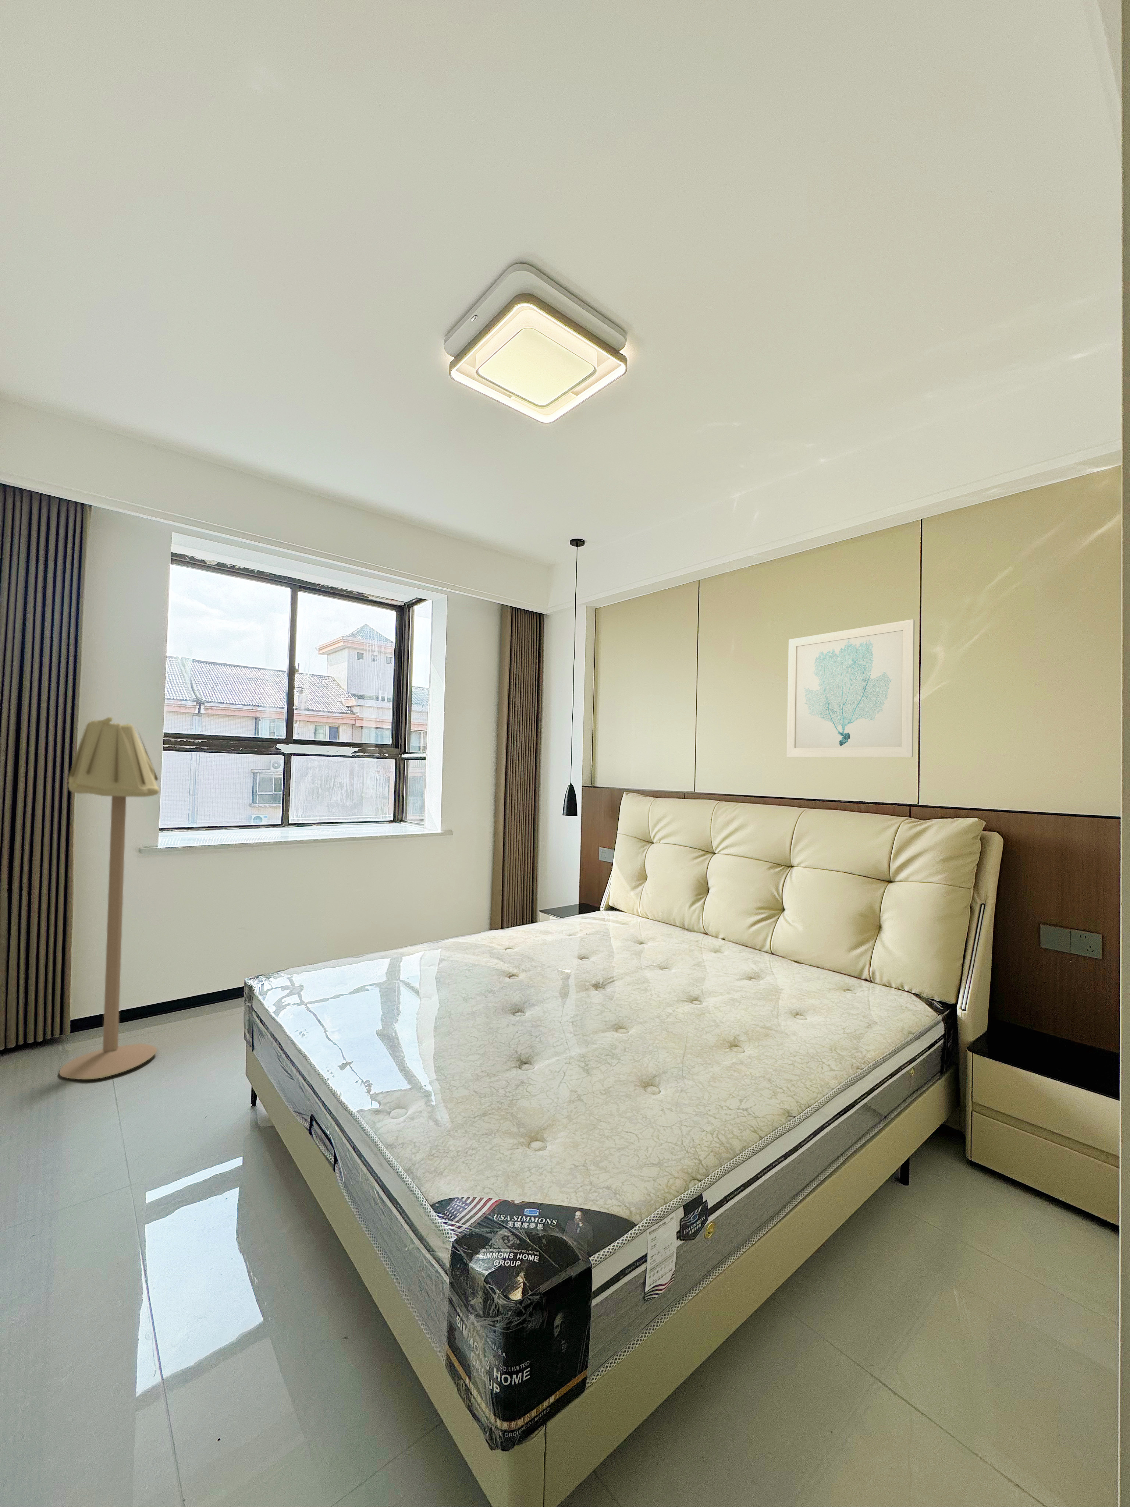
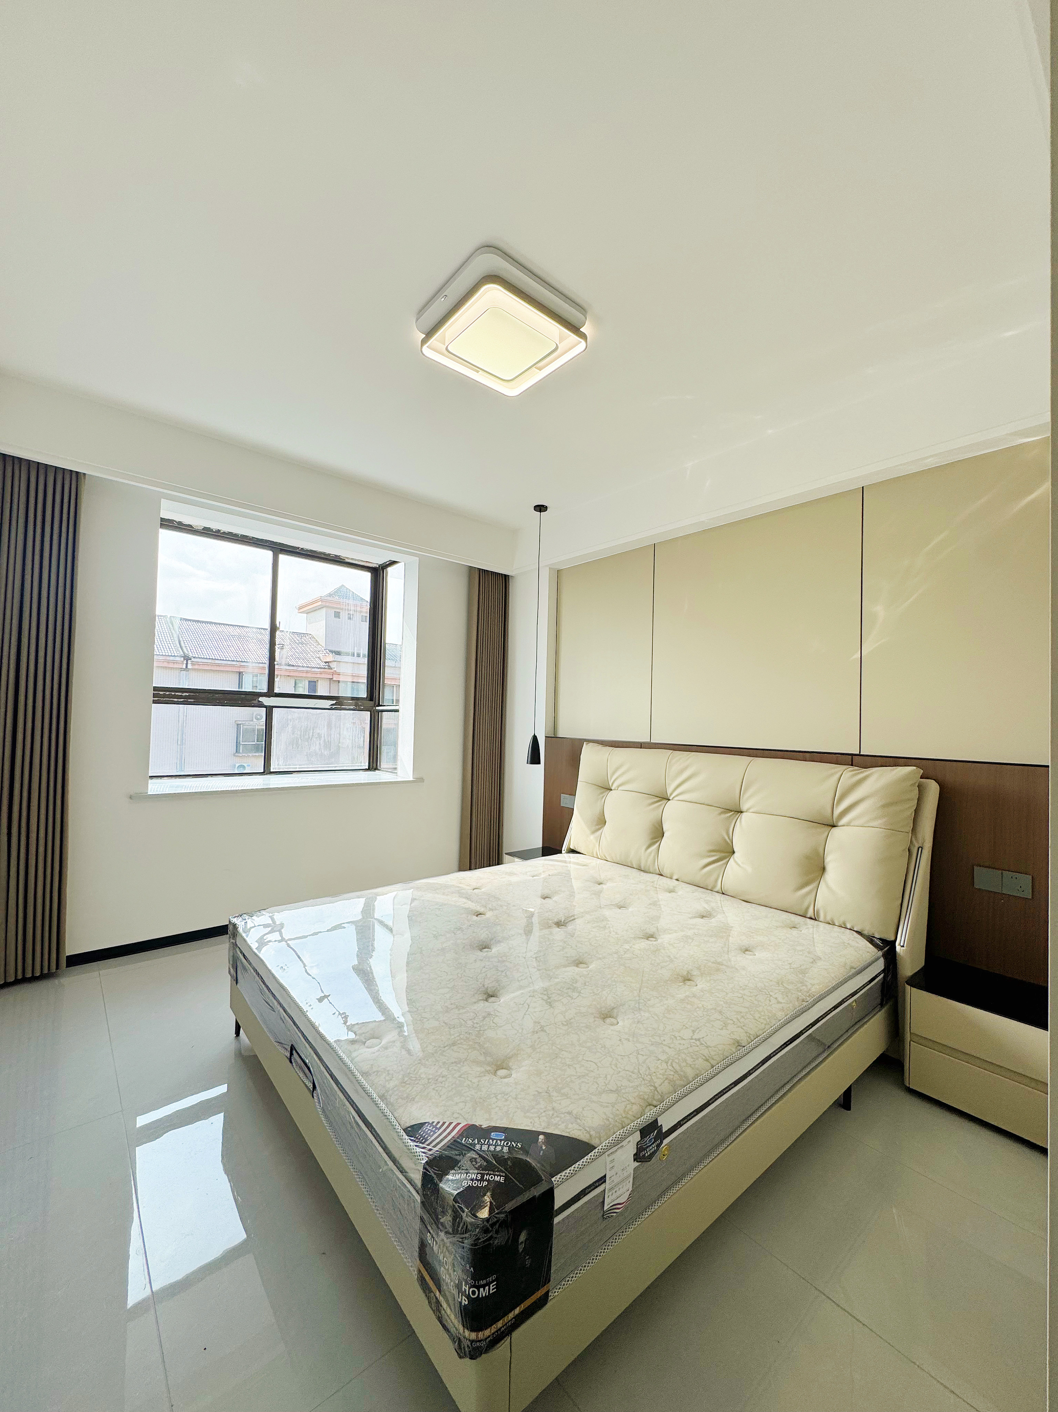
- wall art [787,619,915,757]
- floor lamp [58,717,160,1080]
